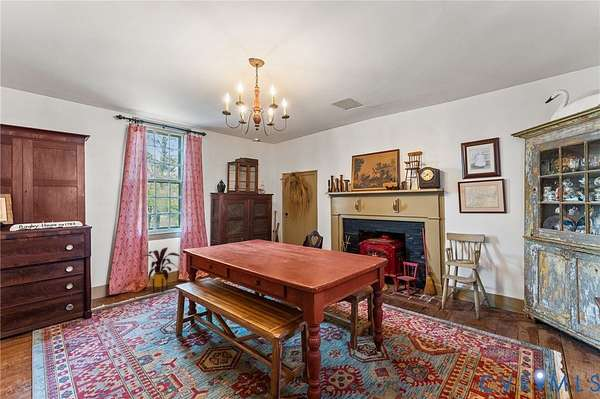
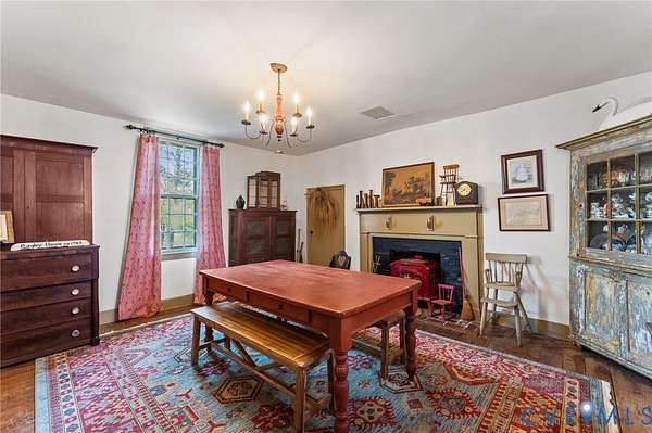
- house plant [138,246,181,294]
